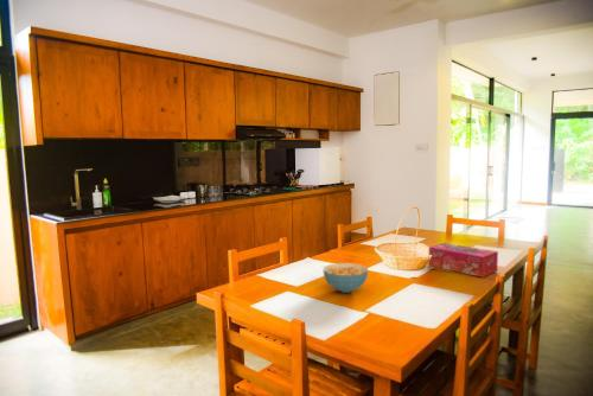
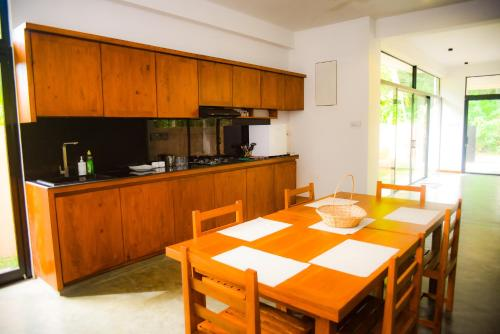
- cereal bowl [323,262,369,294]
- tissue box [428,242,499,279]
